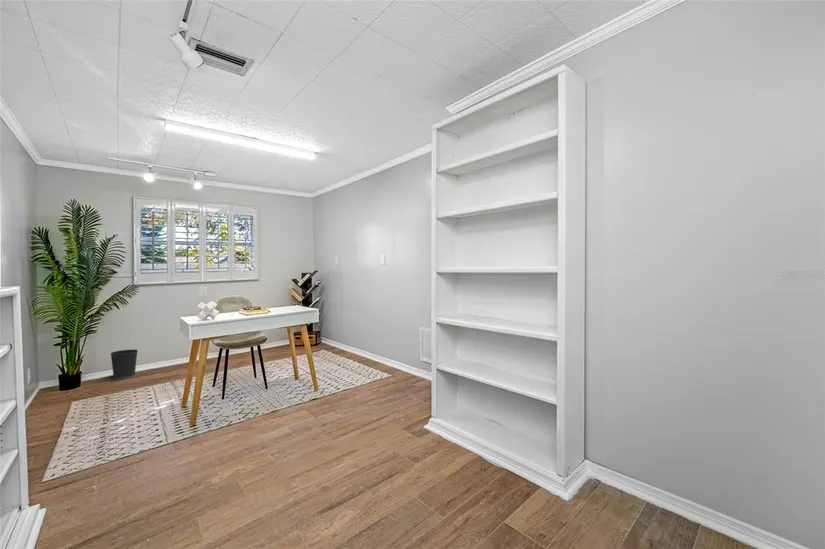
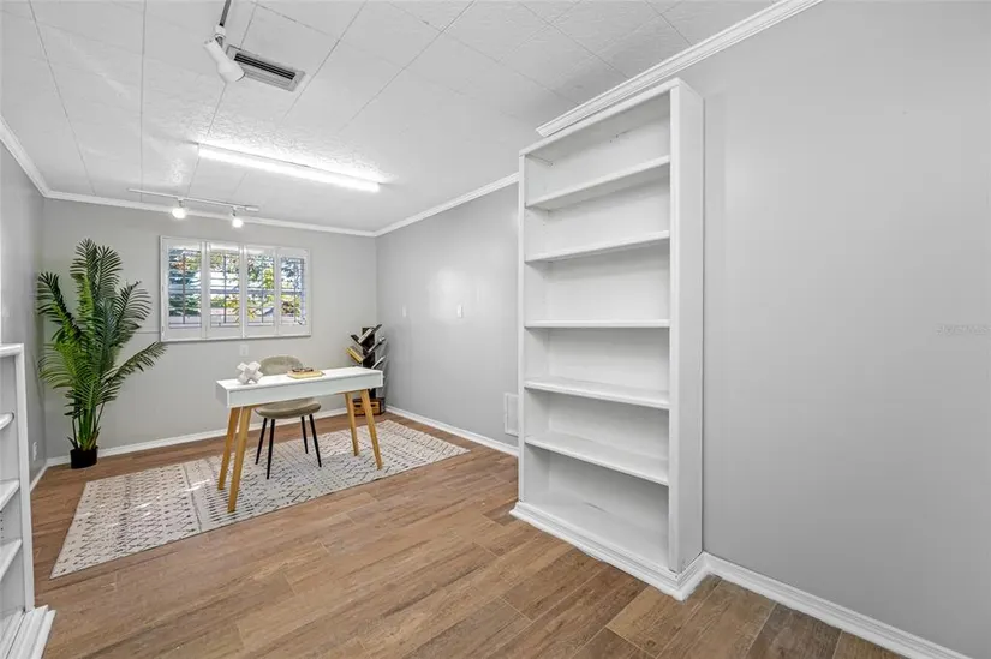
- wastebasket [110,349,139,380]
